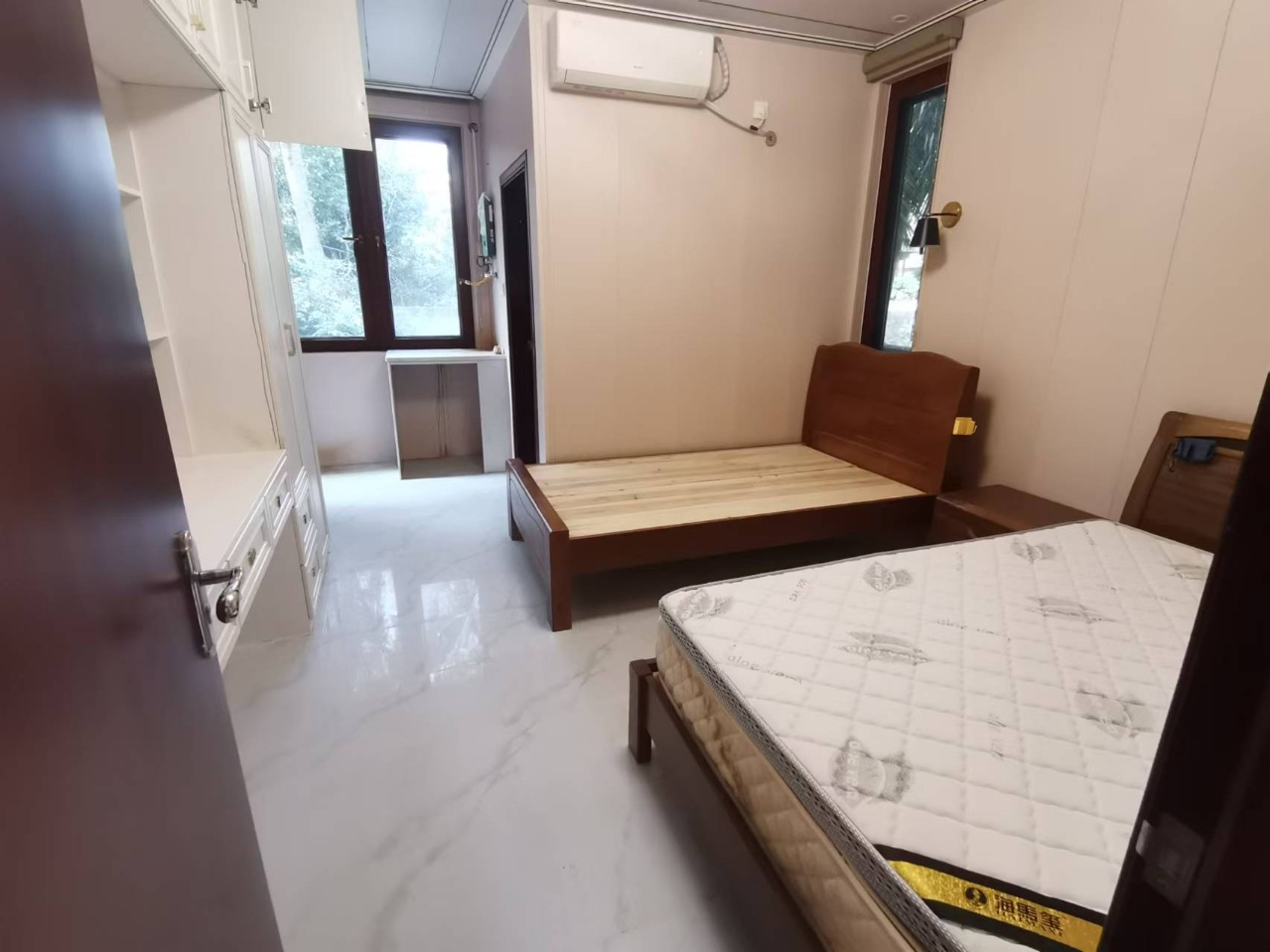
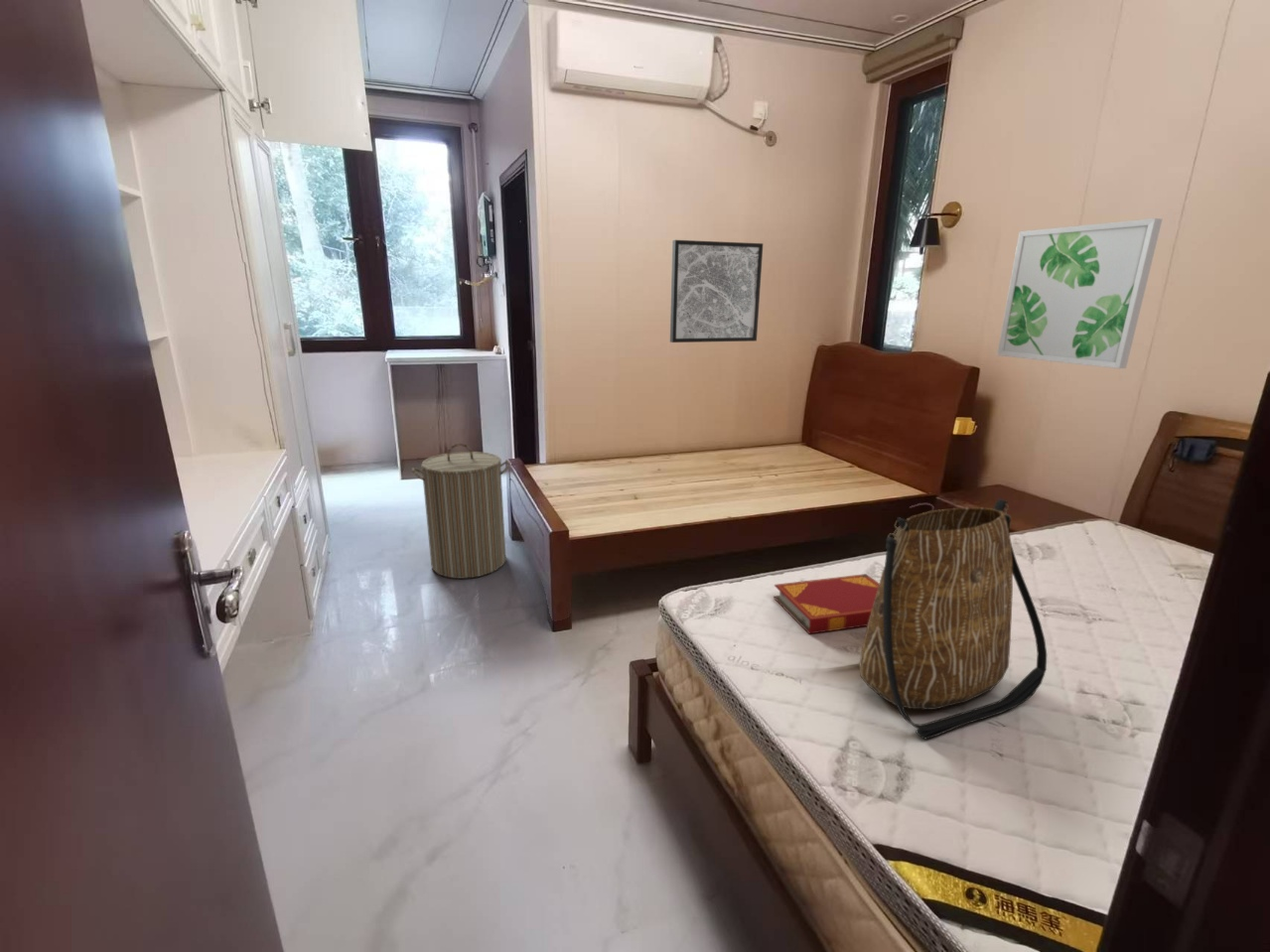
+ wall art [996,217,1163,369]
+ tote bag [858,498,1048,741]
+ hardback book [773,573,880,635]
+ laundry hamper [411,443,511,580]
+ wall art [669,239,764,343]
